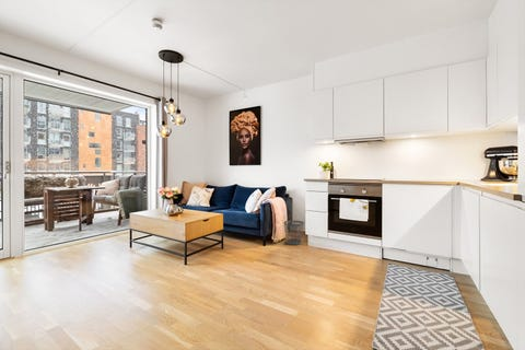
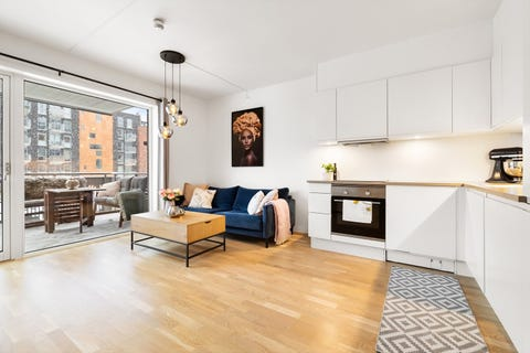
- wastebasket [282,220,305,246]
